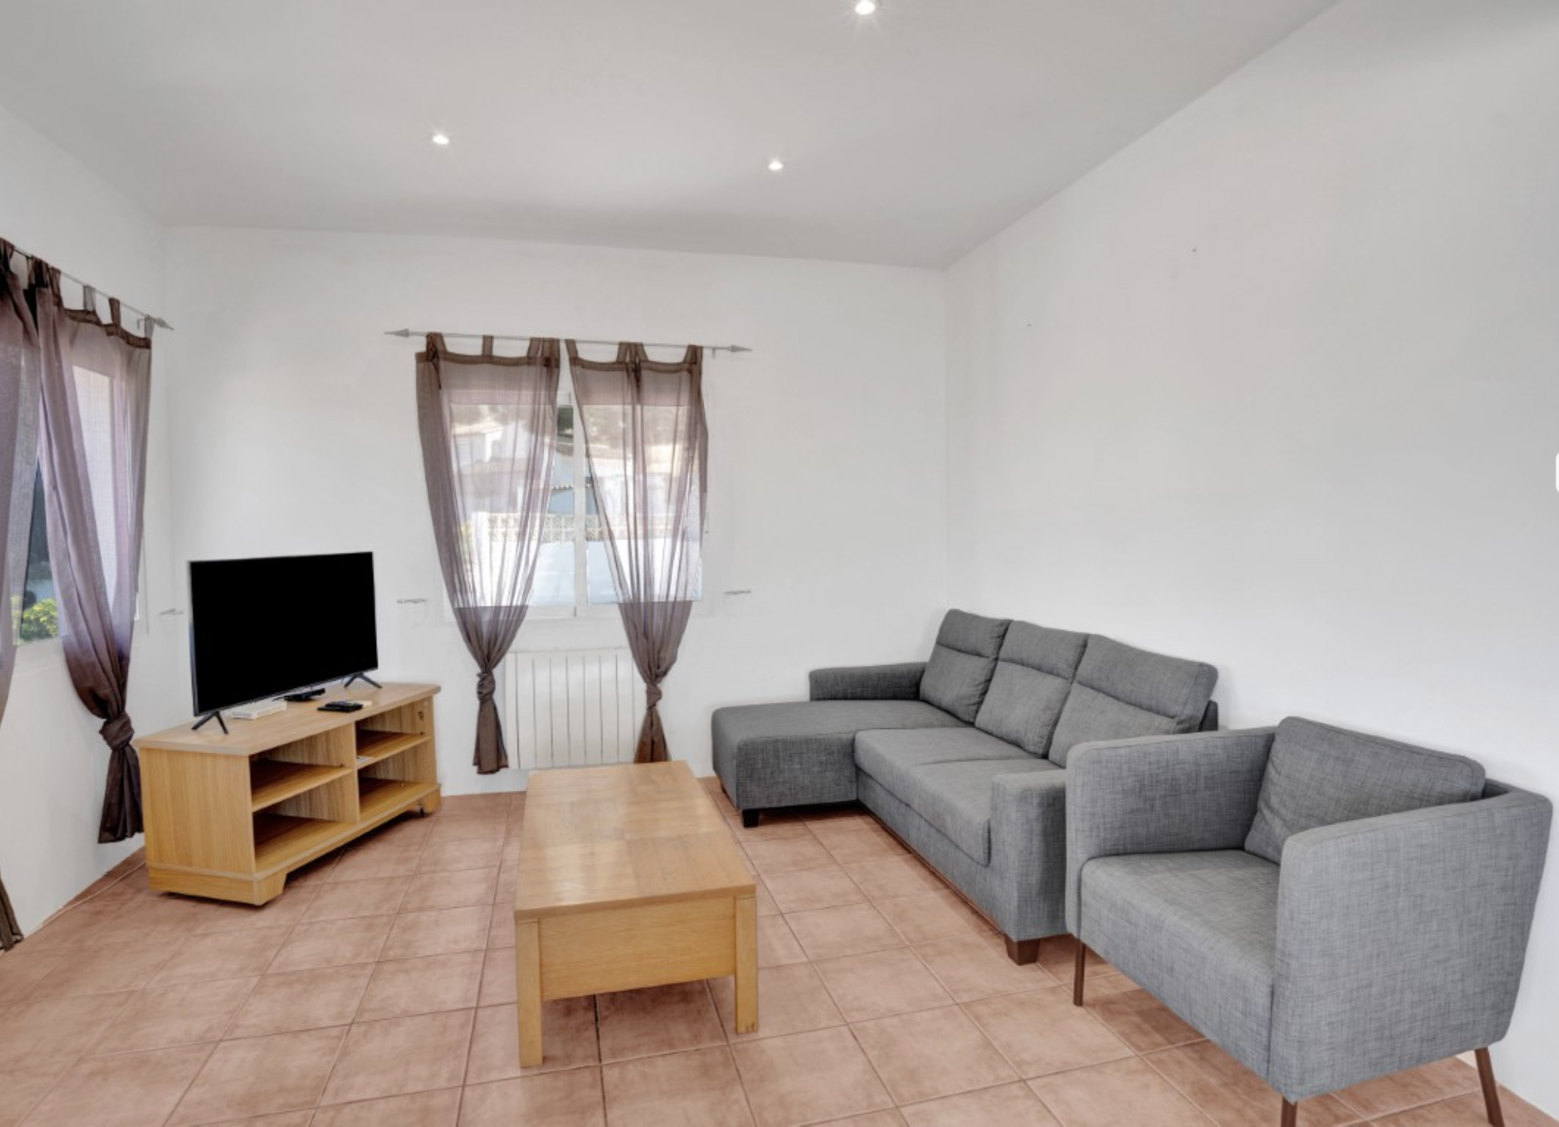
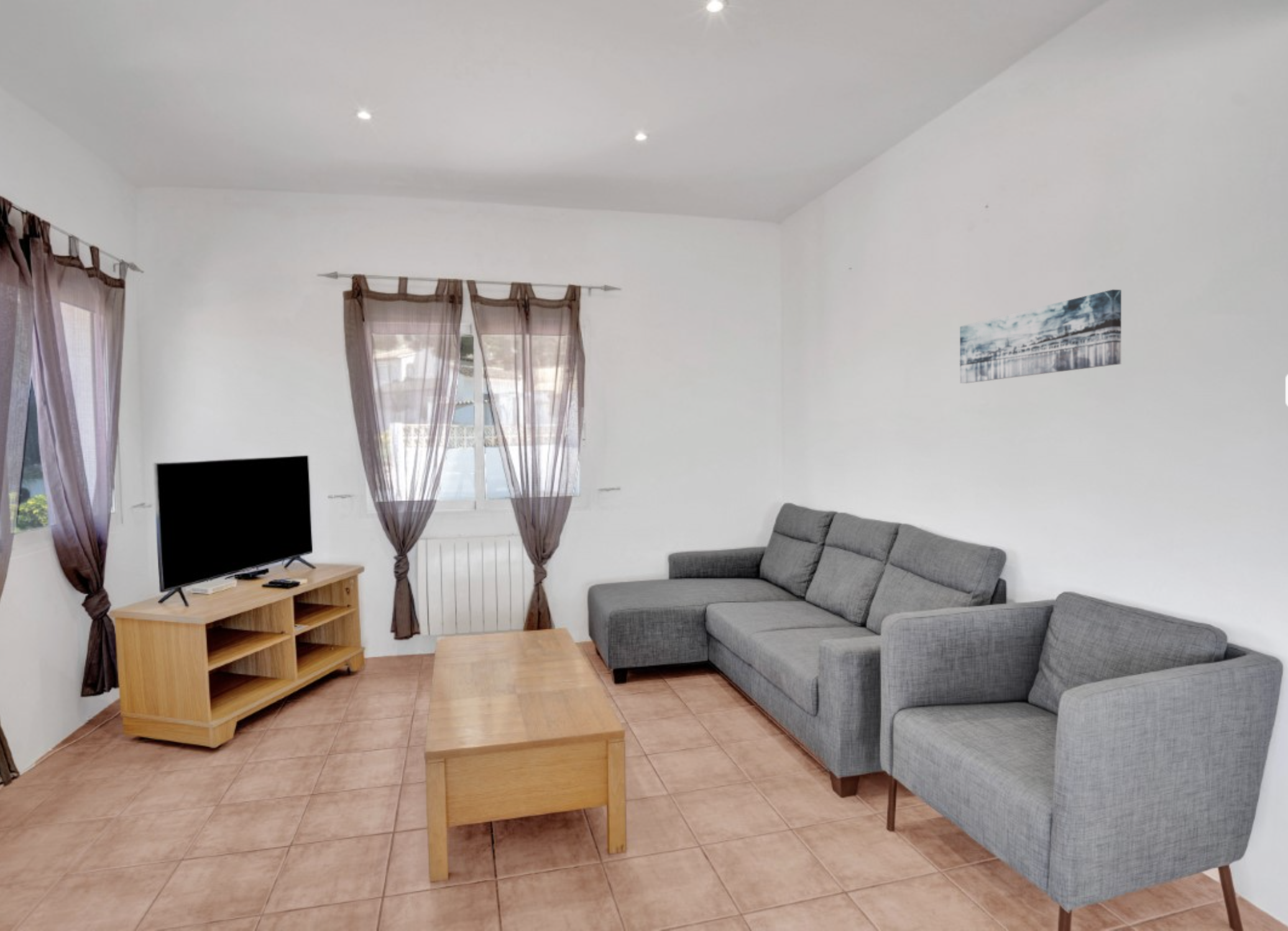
+ wall art [959,289,1122,384]
